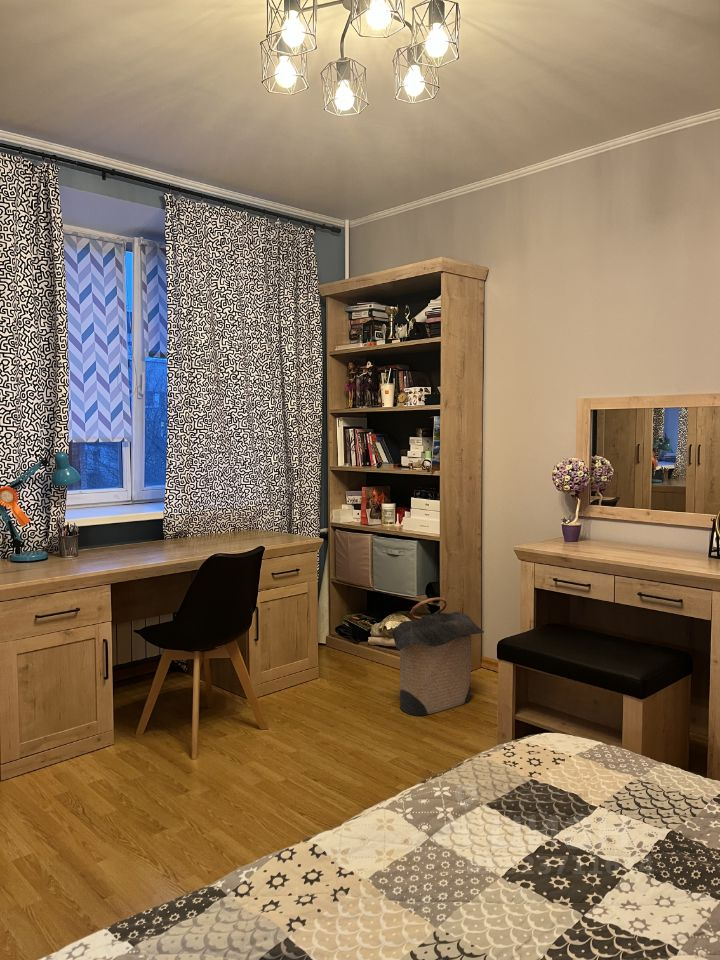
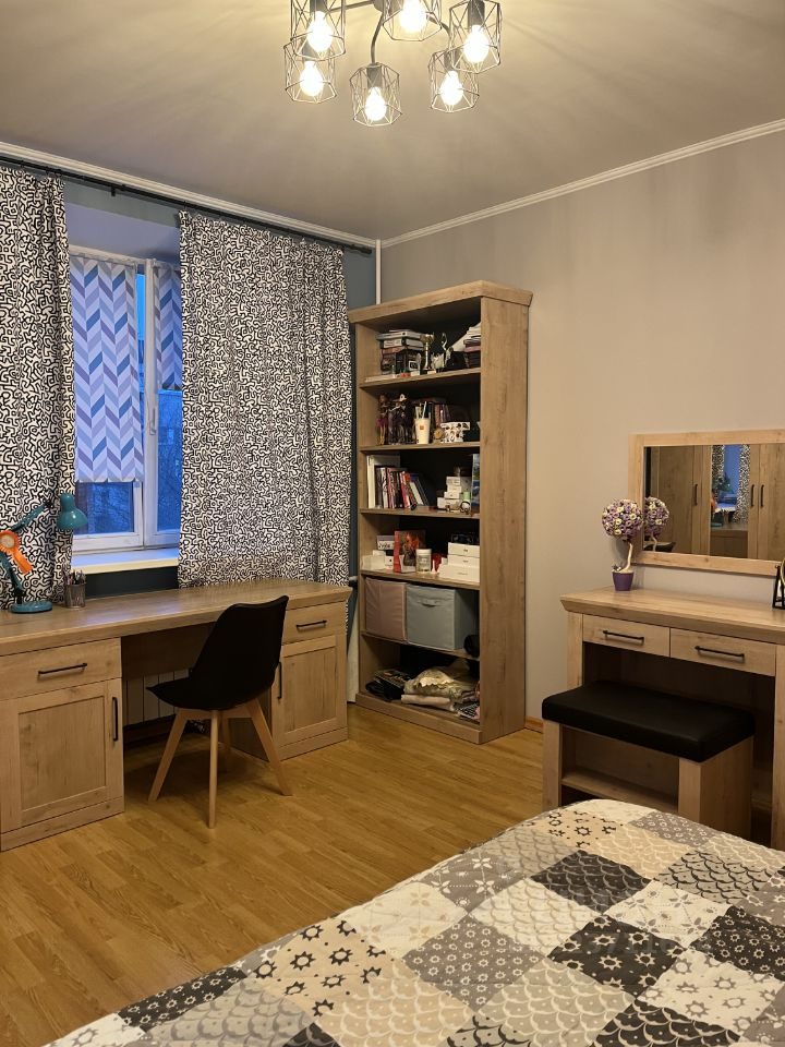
- laundry hamper [387,596,485,717]
